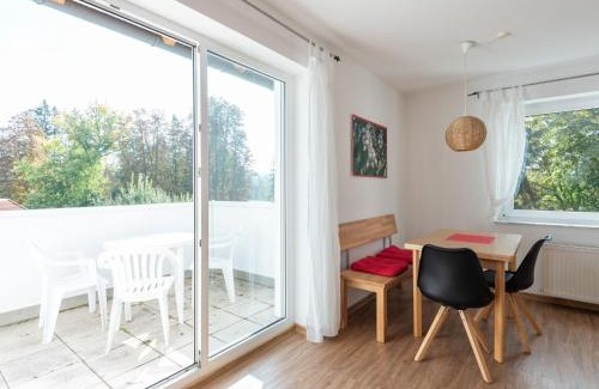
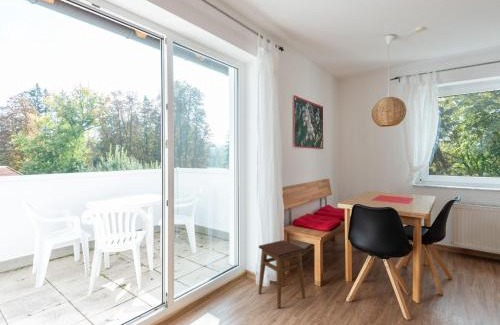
+ stool [258,239,306,309]
